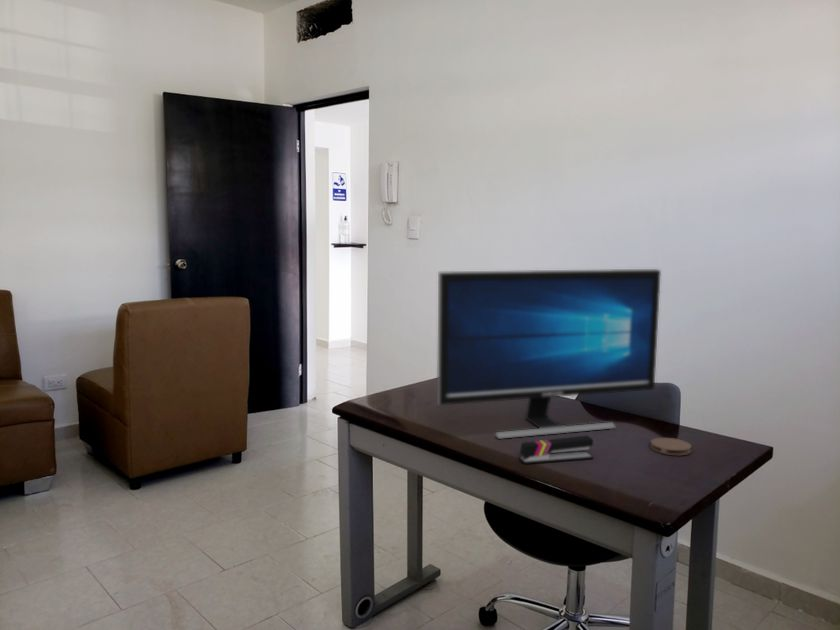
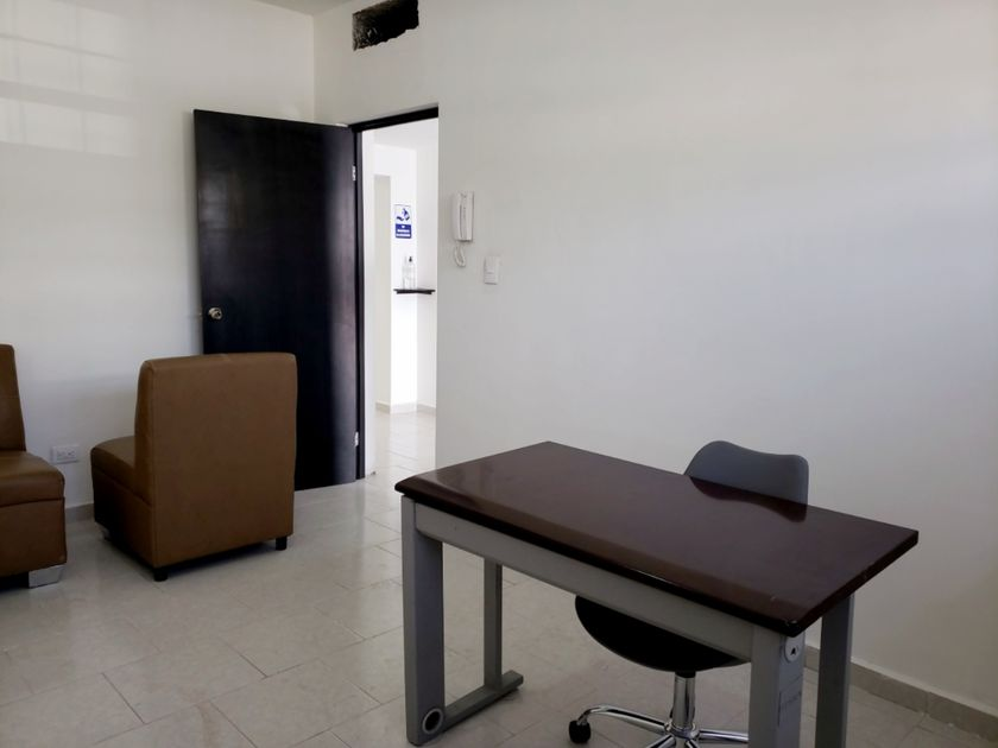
- coaster [649,437,692,456]
- computer monitor [436,268,662,440]
- stapler [519,434,595,465]
